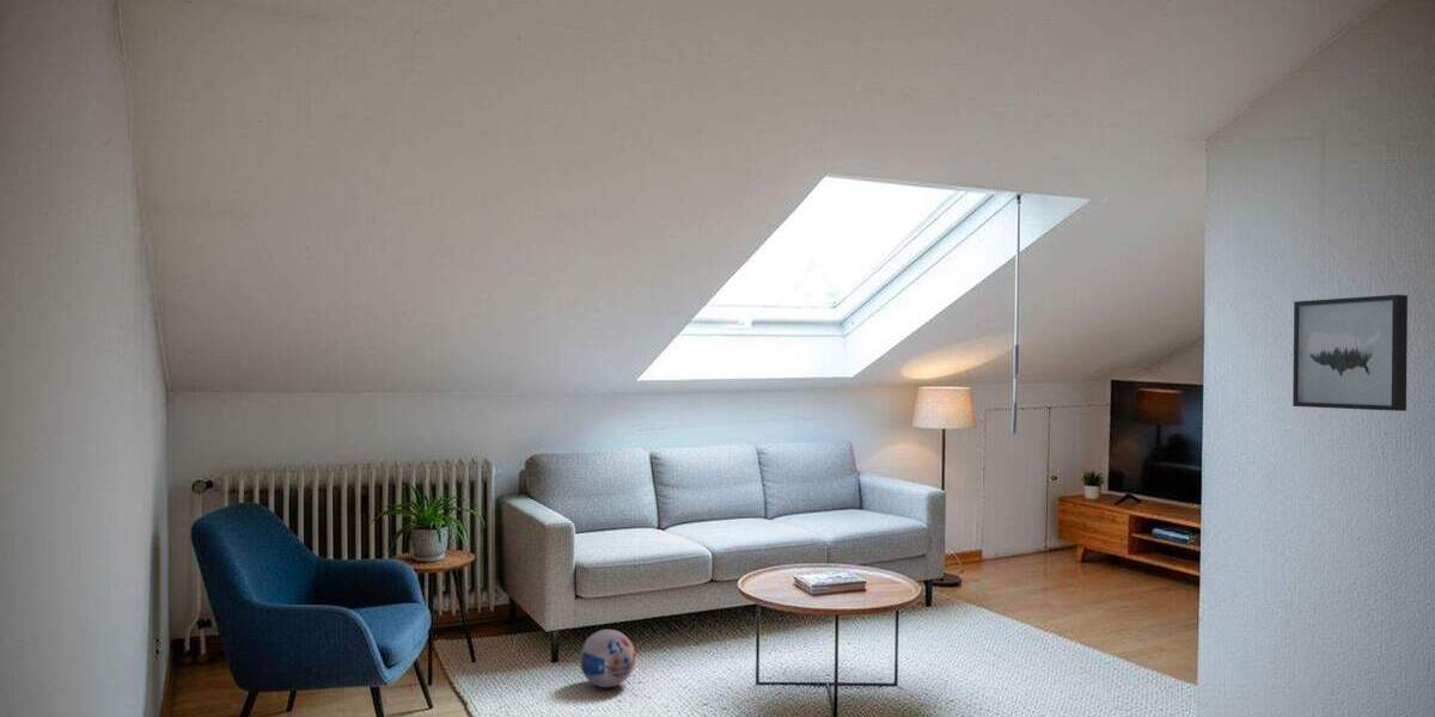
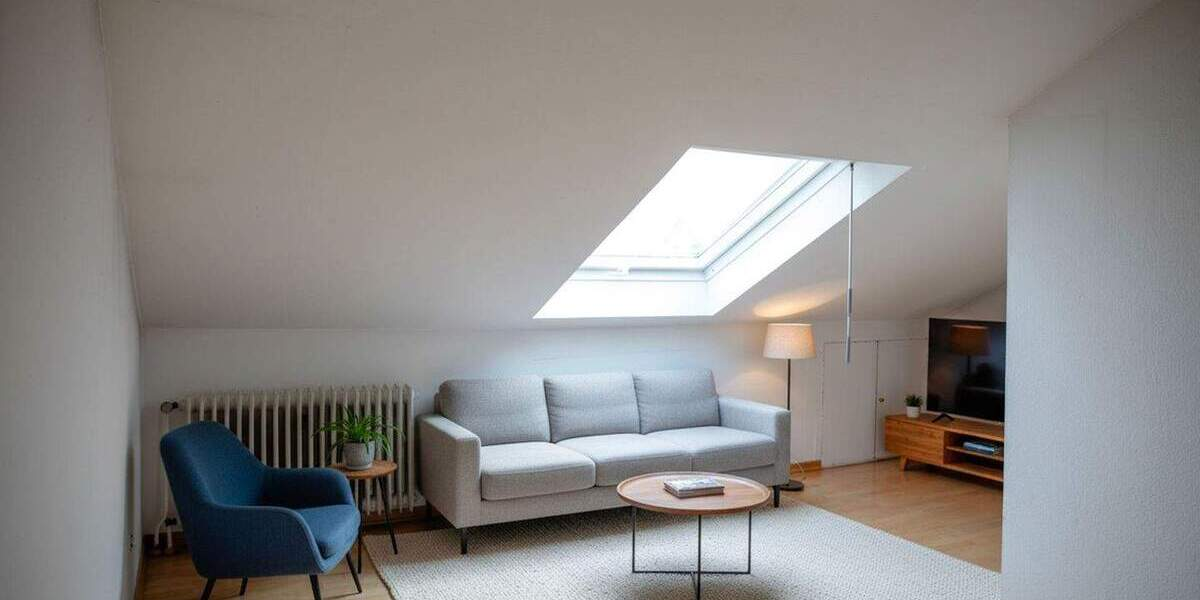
- wall art [1292,294,1409,412]
- ball [579,629,636,688]
